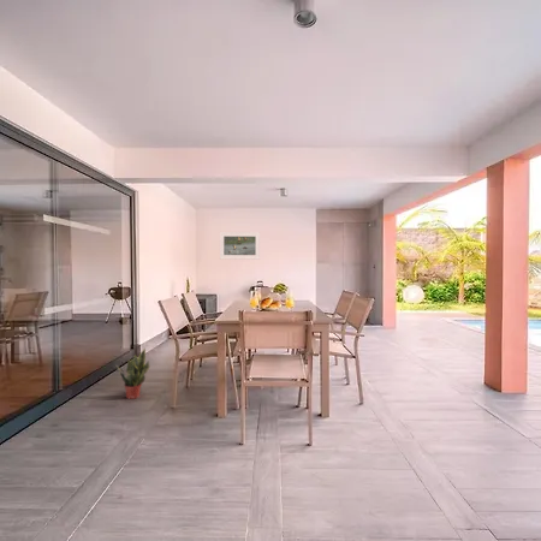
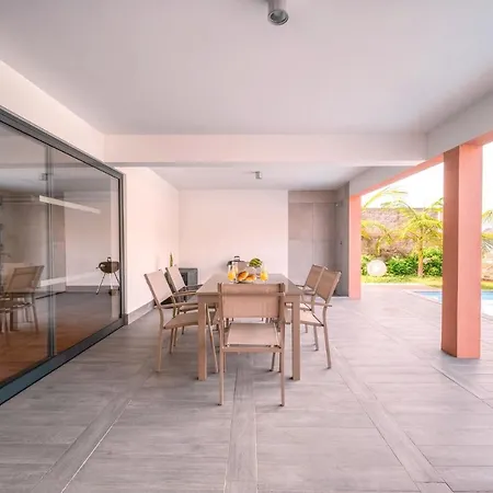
- potted plant [114,346,150,400]
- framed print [219,231,261,261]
